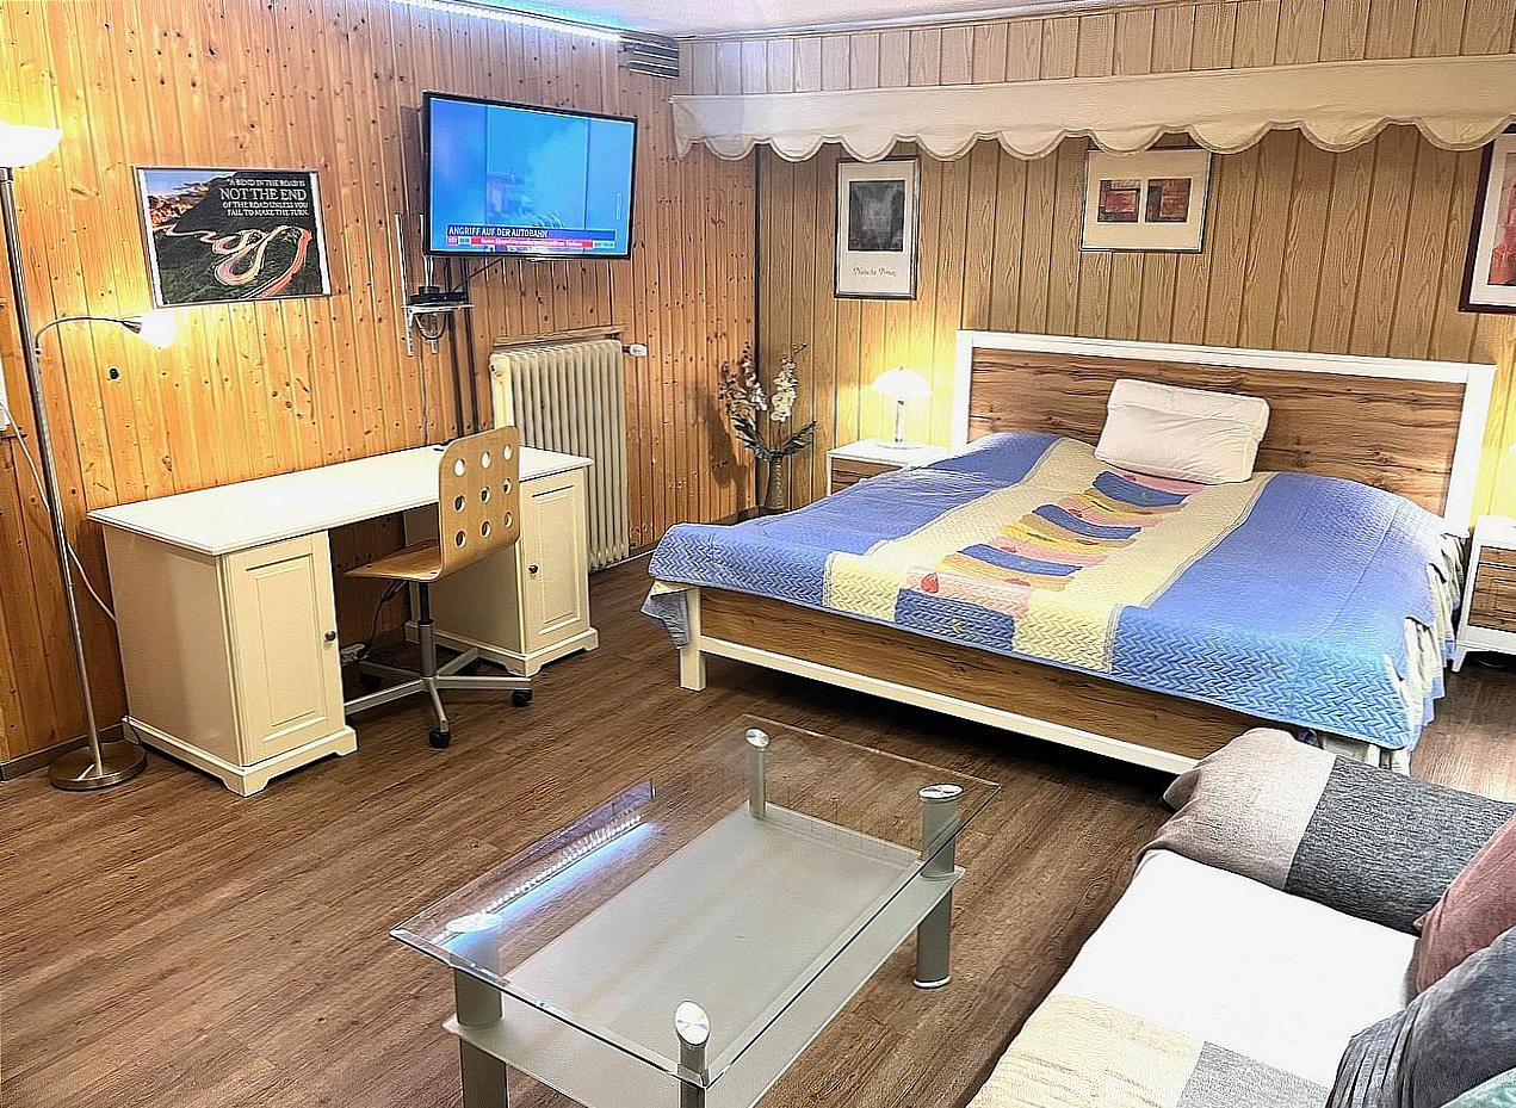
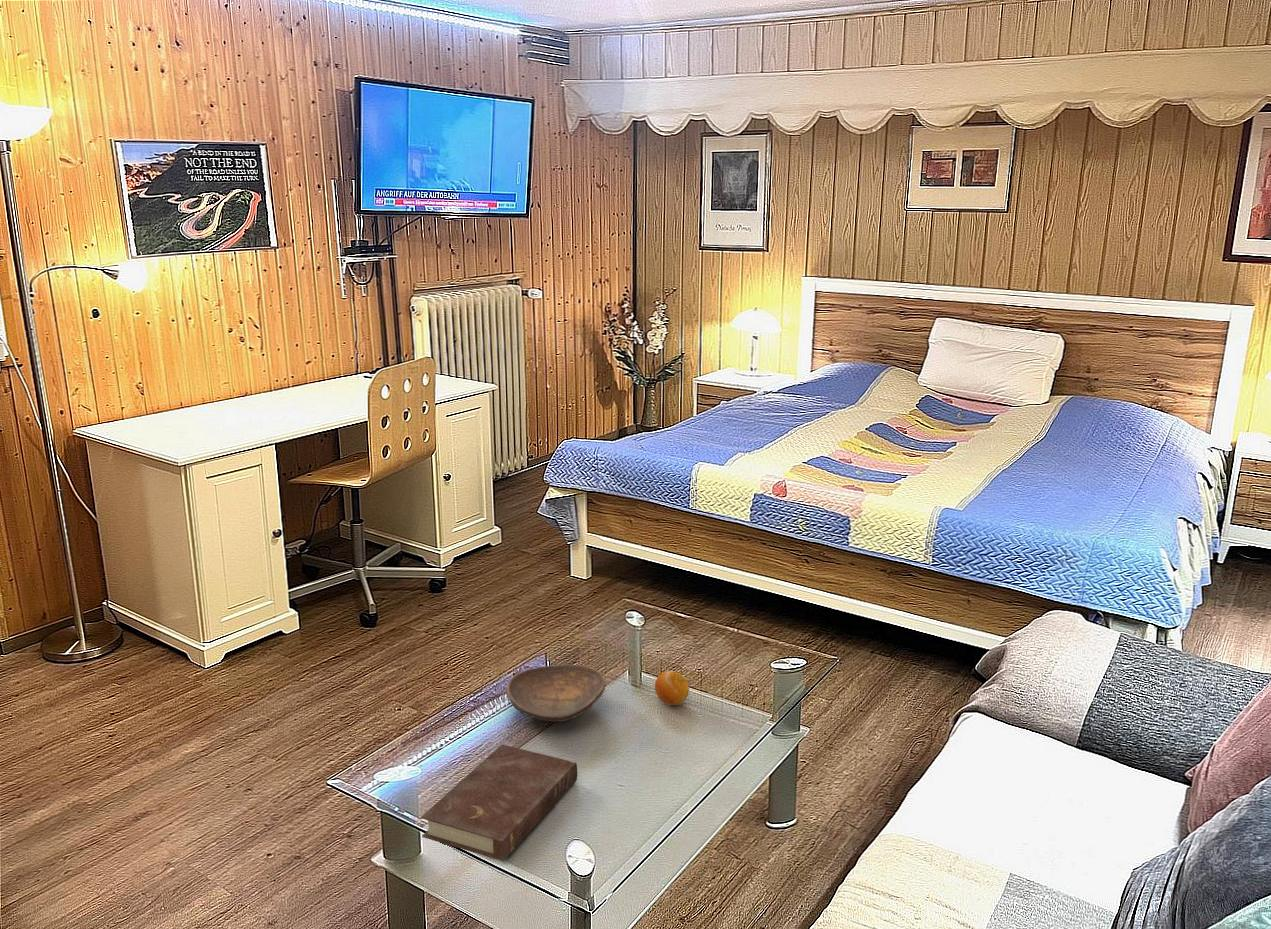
+ book [420,744,578,862]
+ decorative bowl [505,664,607,723]
+ fruit [654,670,690,706]
